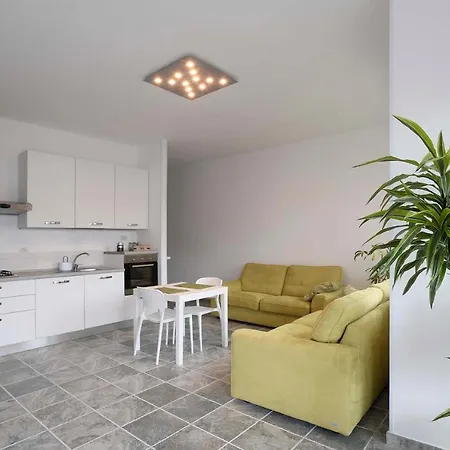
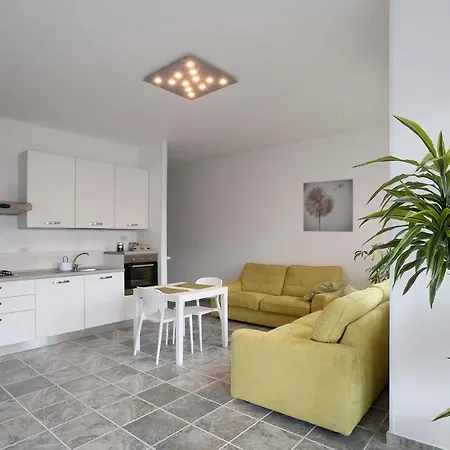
+ wall art [302,178,354,233]
